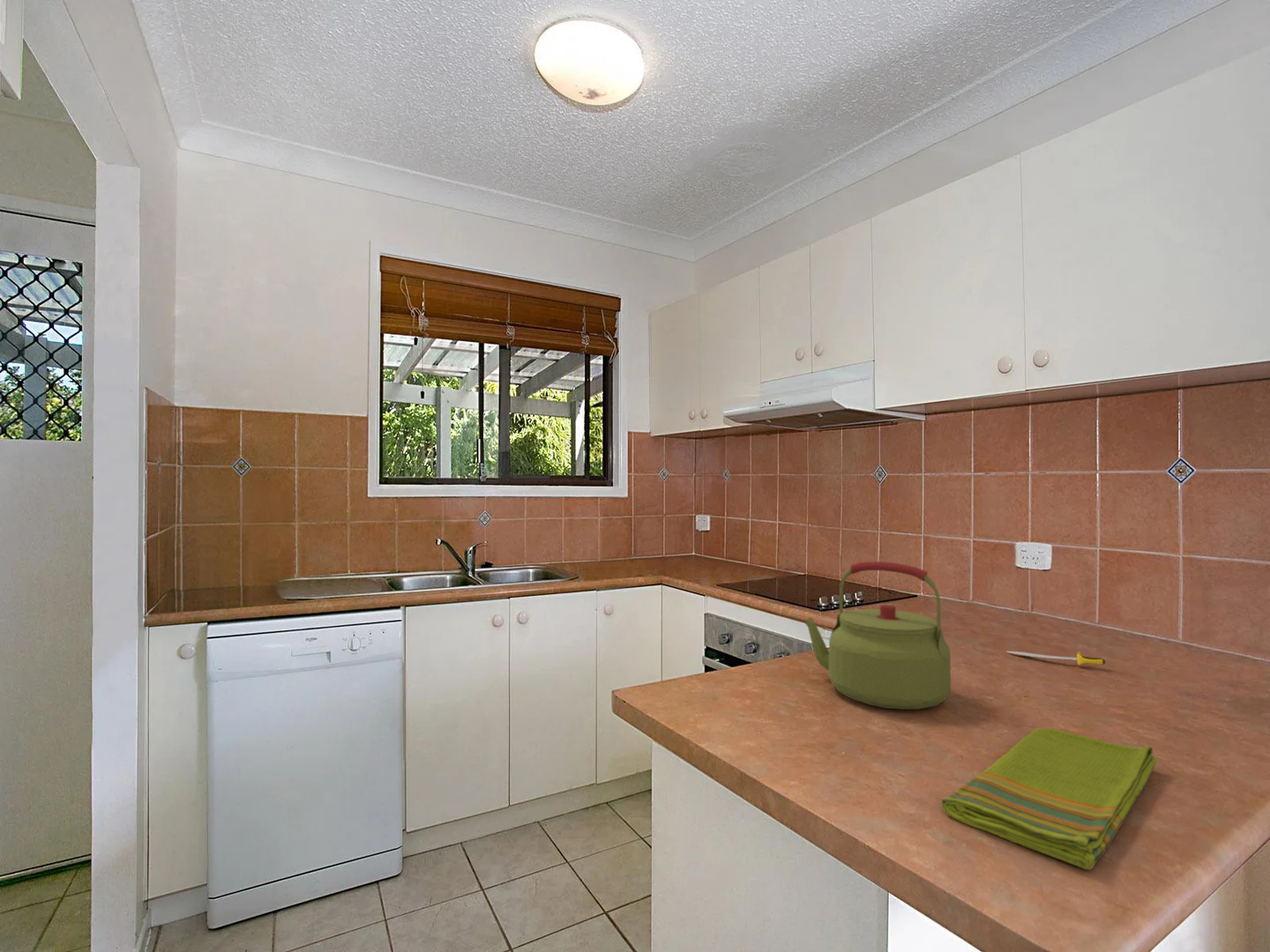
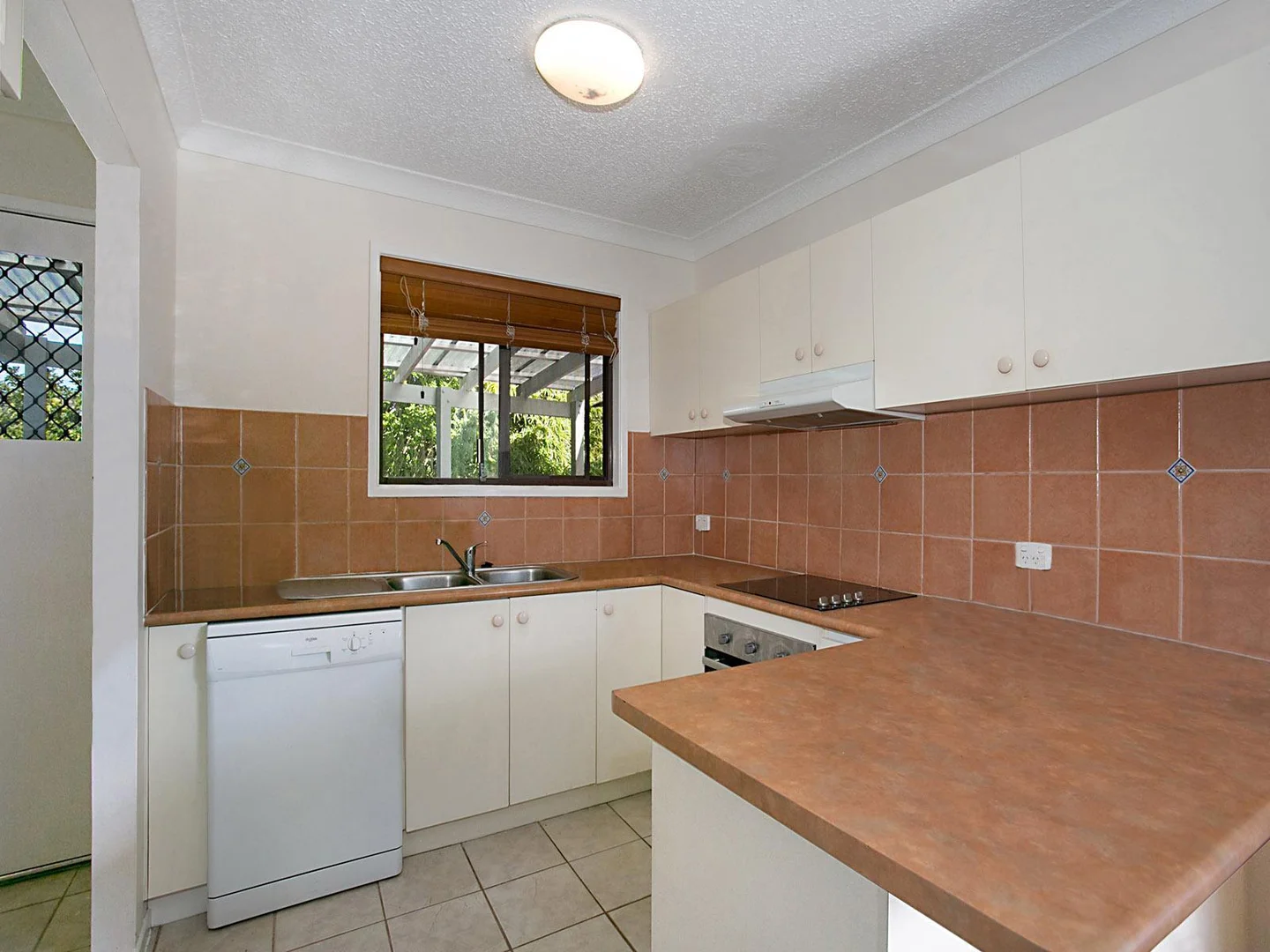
- sword [1006,651,1106,666]
- dish towel [940,726,1157,871]
- kettle [803,561,952,710]
